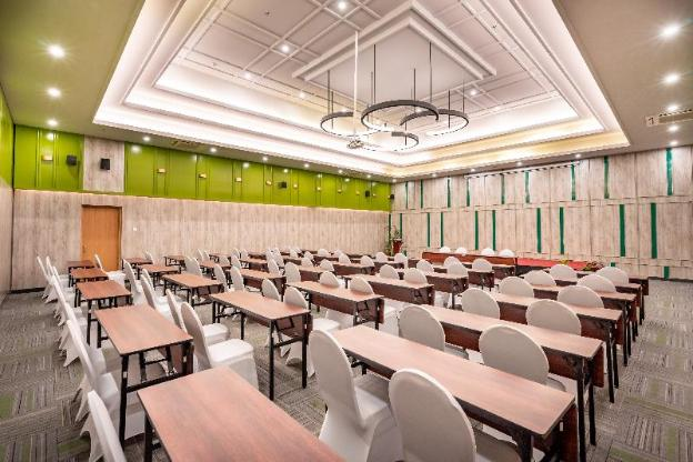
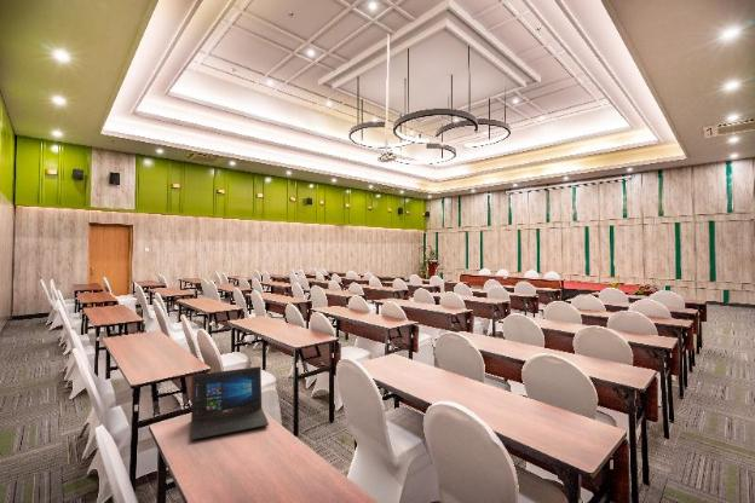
+ laptop [190,365,270,441]
